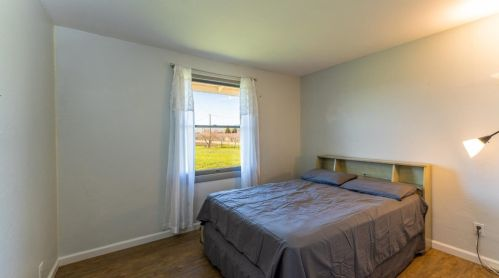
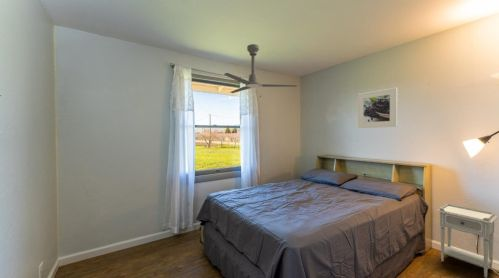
+ ceiling fan [223,43,298,94]
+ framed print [357,87,398,129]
+ nightstand [436,203,498,278]
